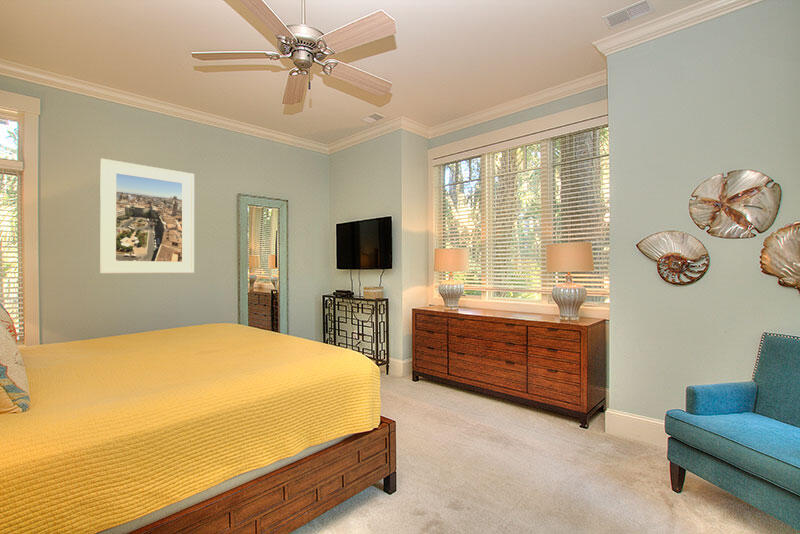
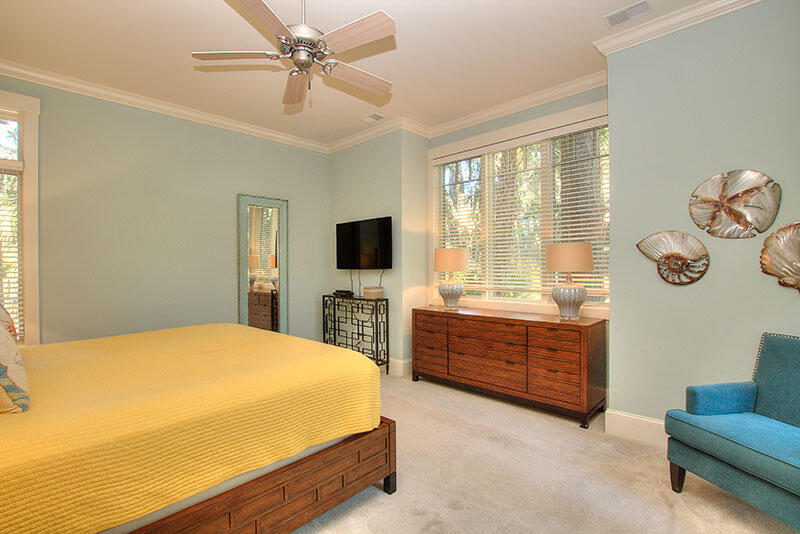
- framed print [99,157,195,274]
